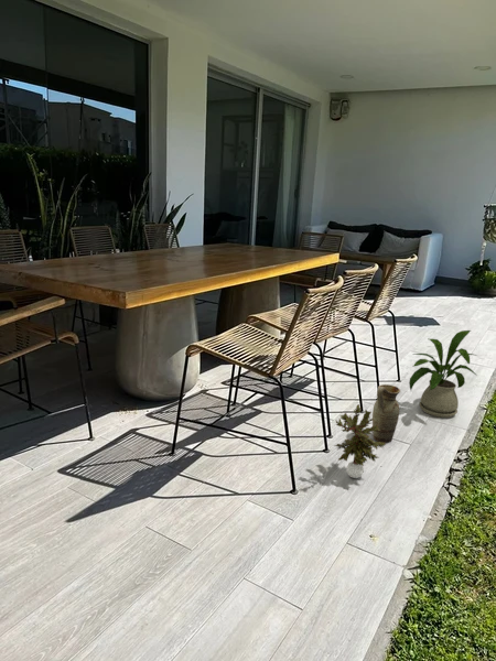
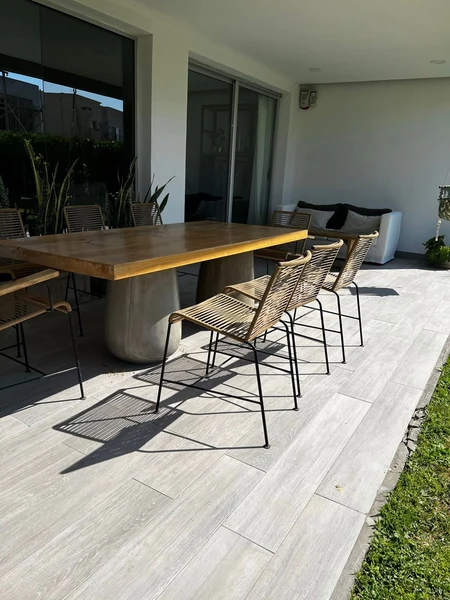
- house plant [408,329,478,419]
- potted plant [333,403,387,479]
- ceramic jug [371,383,401,444]
